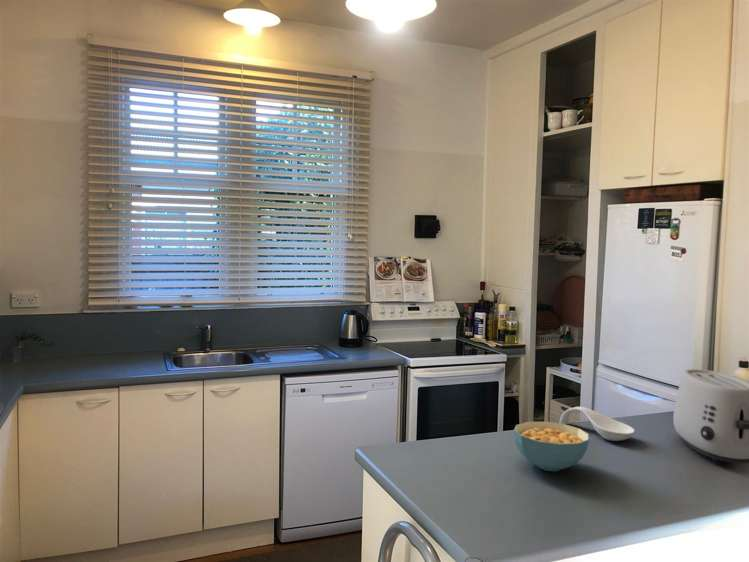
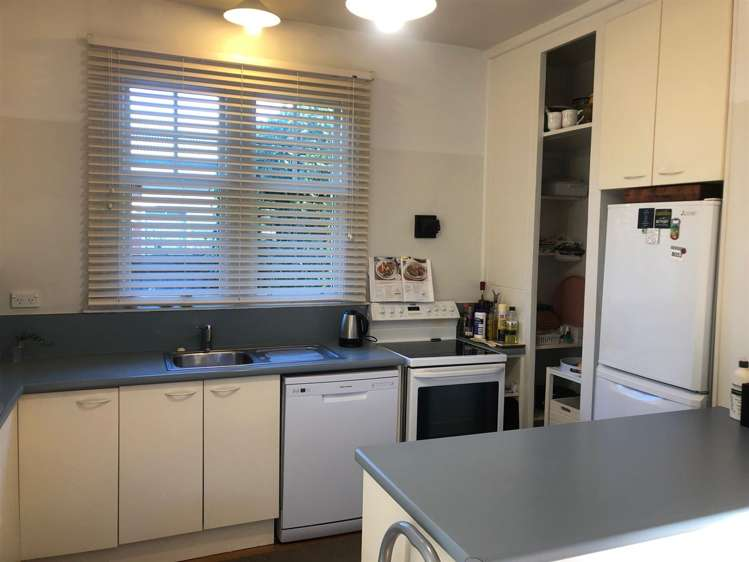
- spoon rest [558,406,636,442]
- toaster [672,368,749,464]
- cereal bowl [513,421,590,472]
